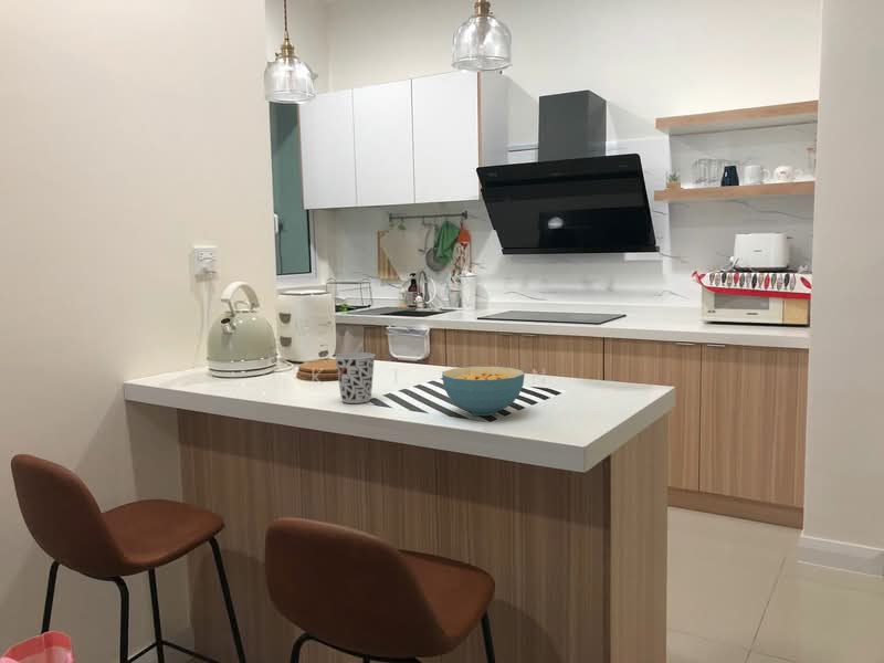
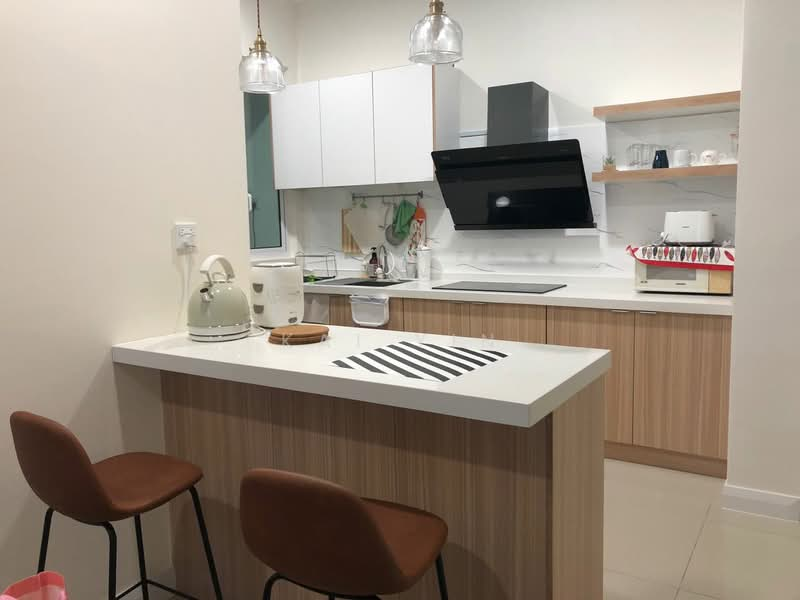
- cereal bowl [441,366,526,417]
- cup [334,351,377,404]
